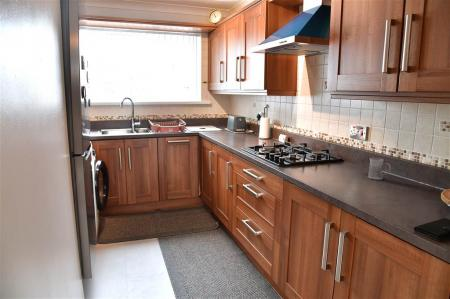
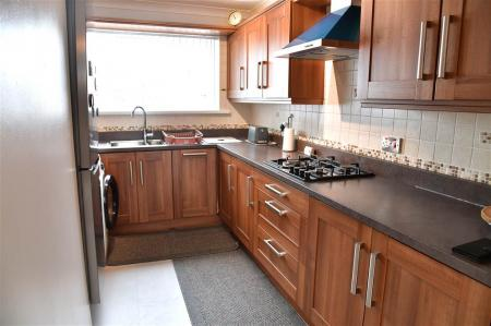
- mug [367,157,392,181]
